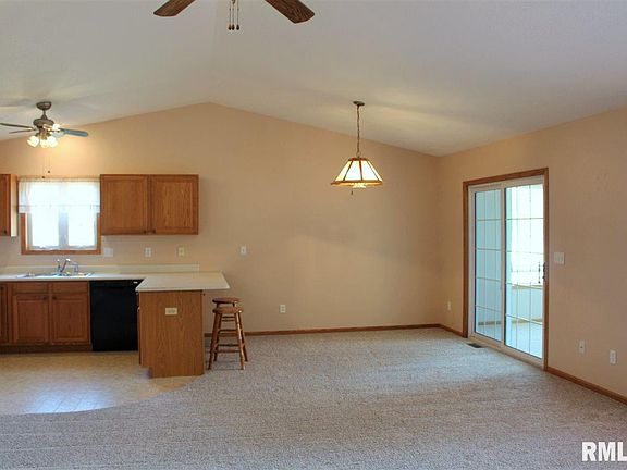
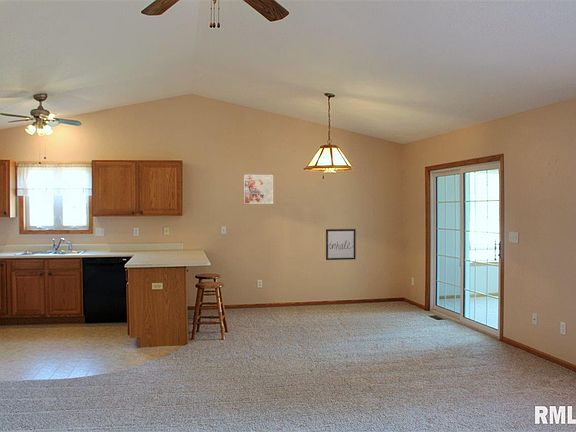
+ wall art [325,228,357,261]
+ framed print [243,174,274,205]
